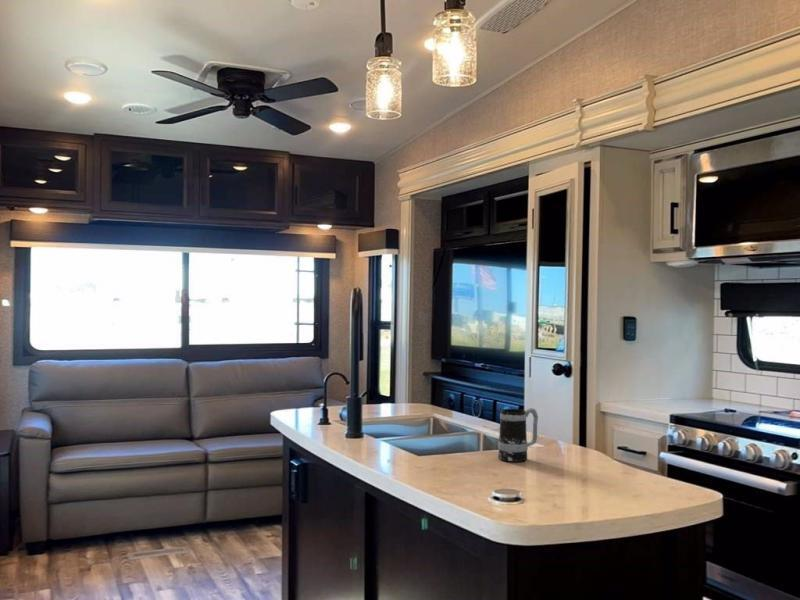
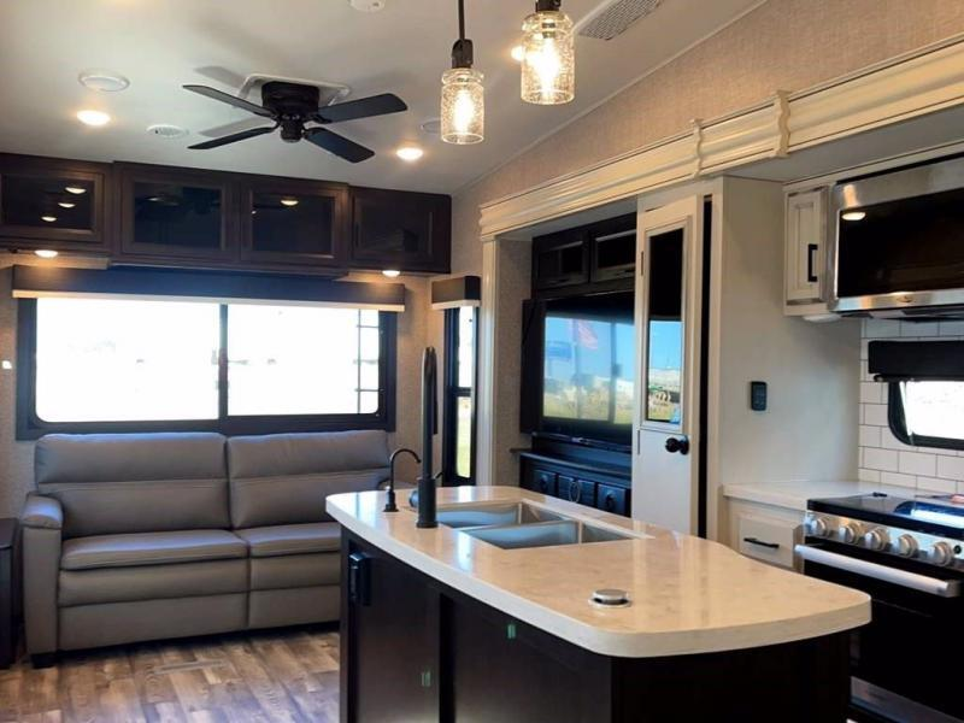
- mug [497,407,539,463]
